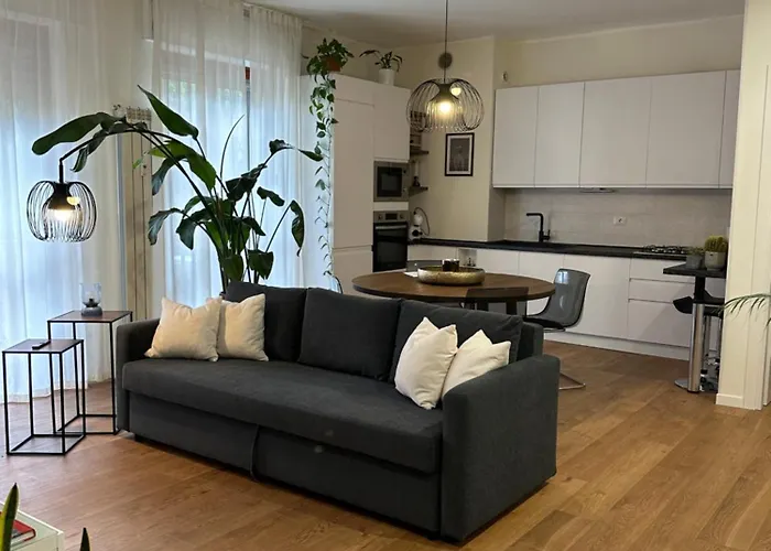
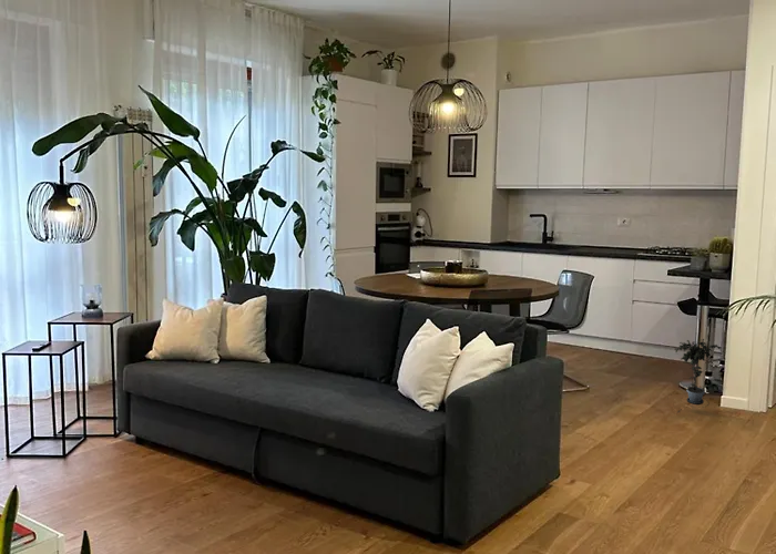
+ potted plant [666,338,726,413]
